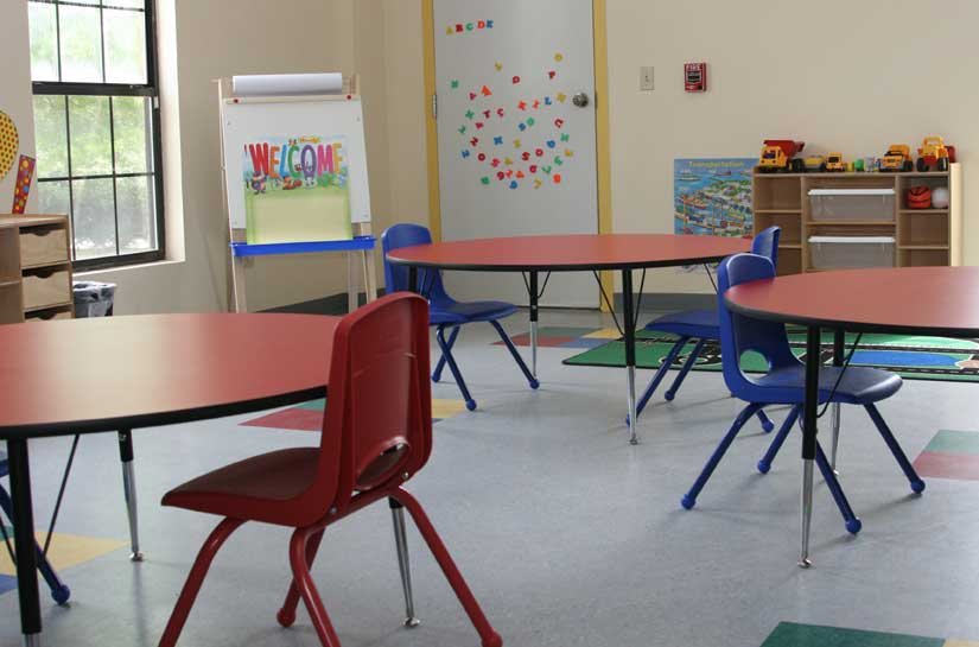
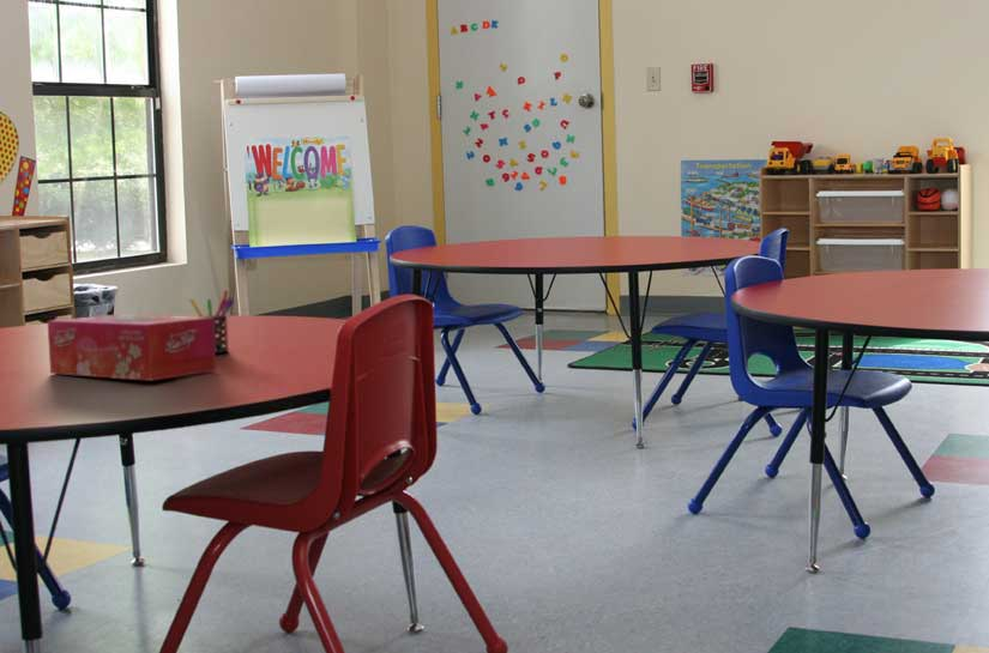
+ pen holder [188,289,235,355]
+ tissue box [47,314,217,382]
